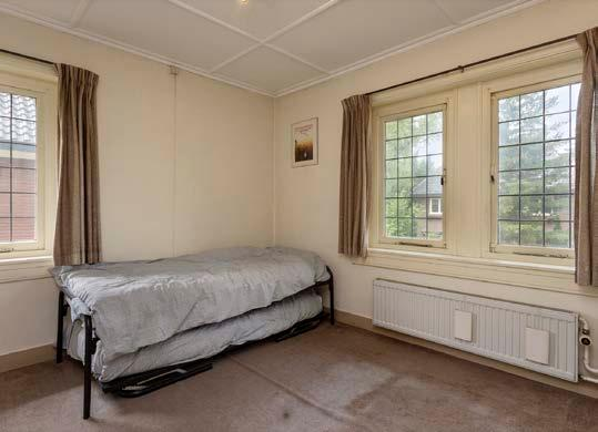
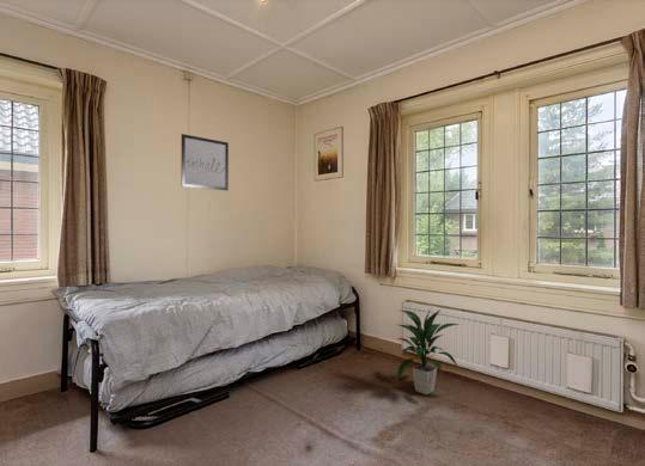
+ wall art [181,133,230,191]
+ indoor plant [394,307,461,396]
